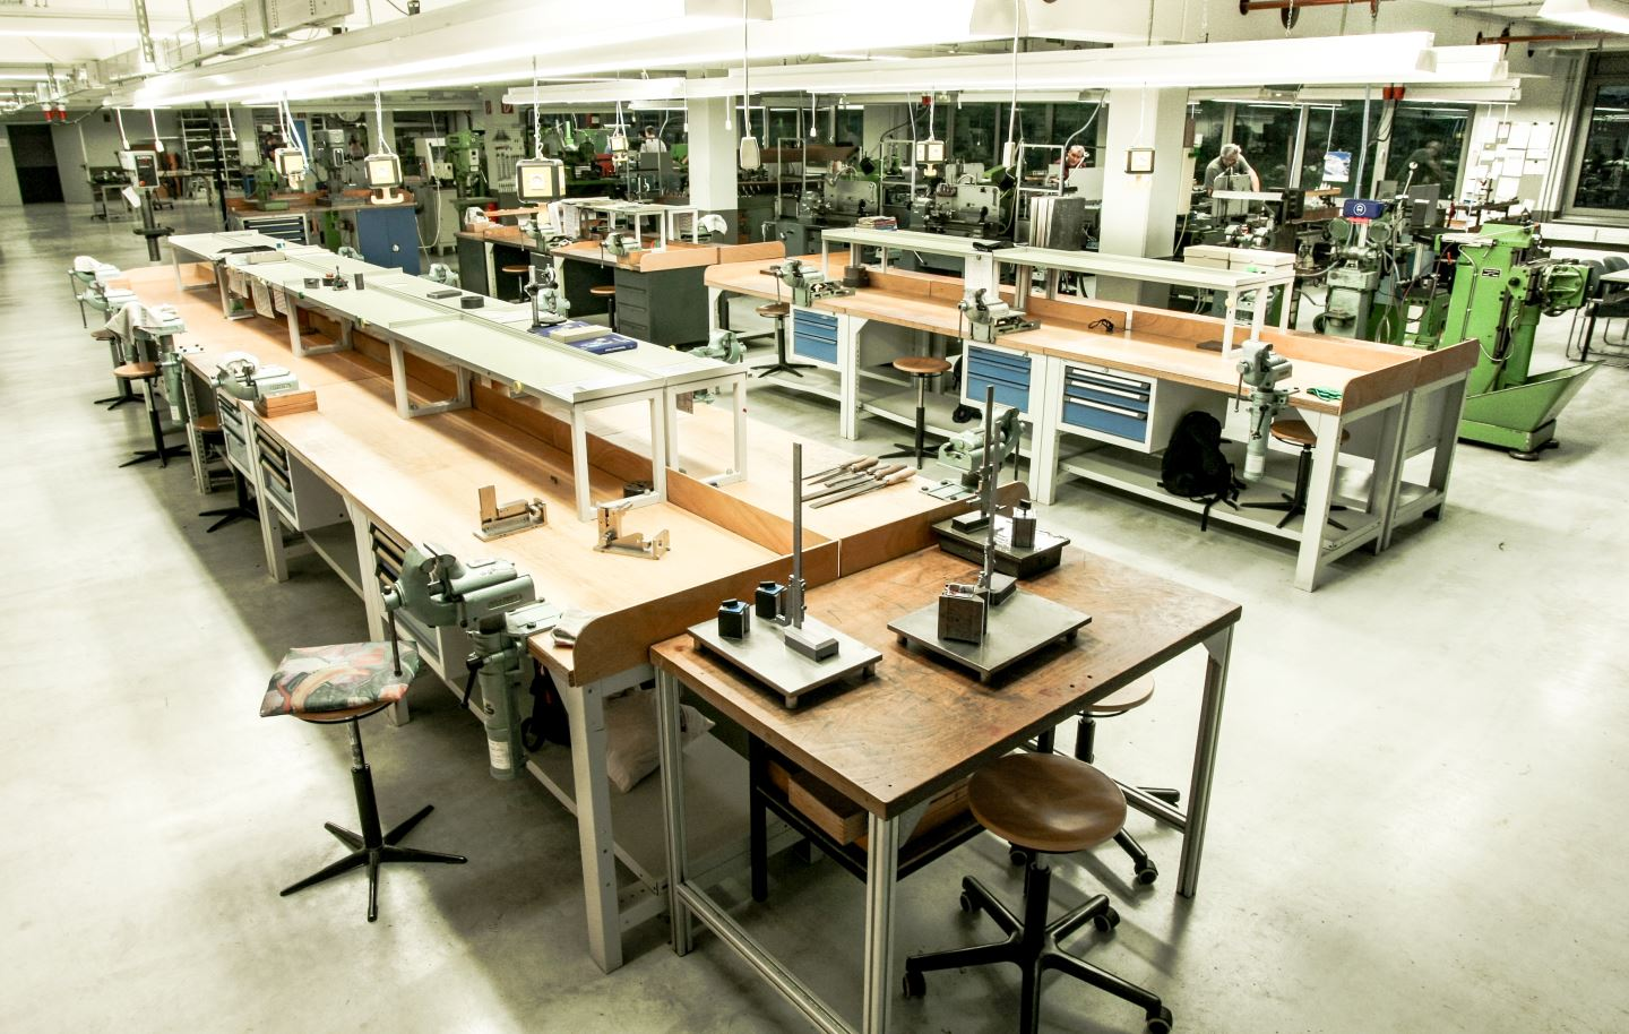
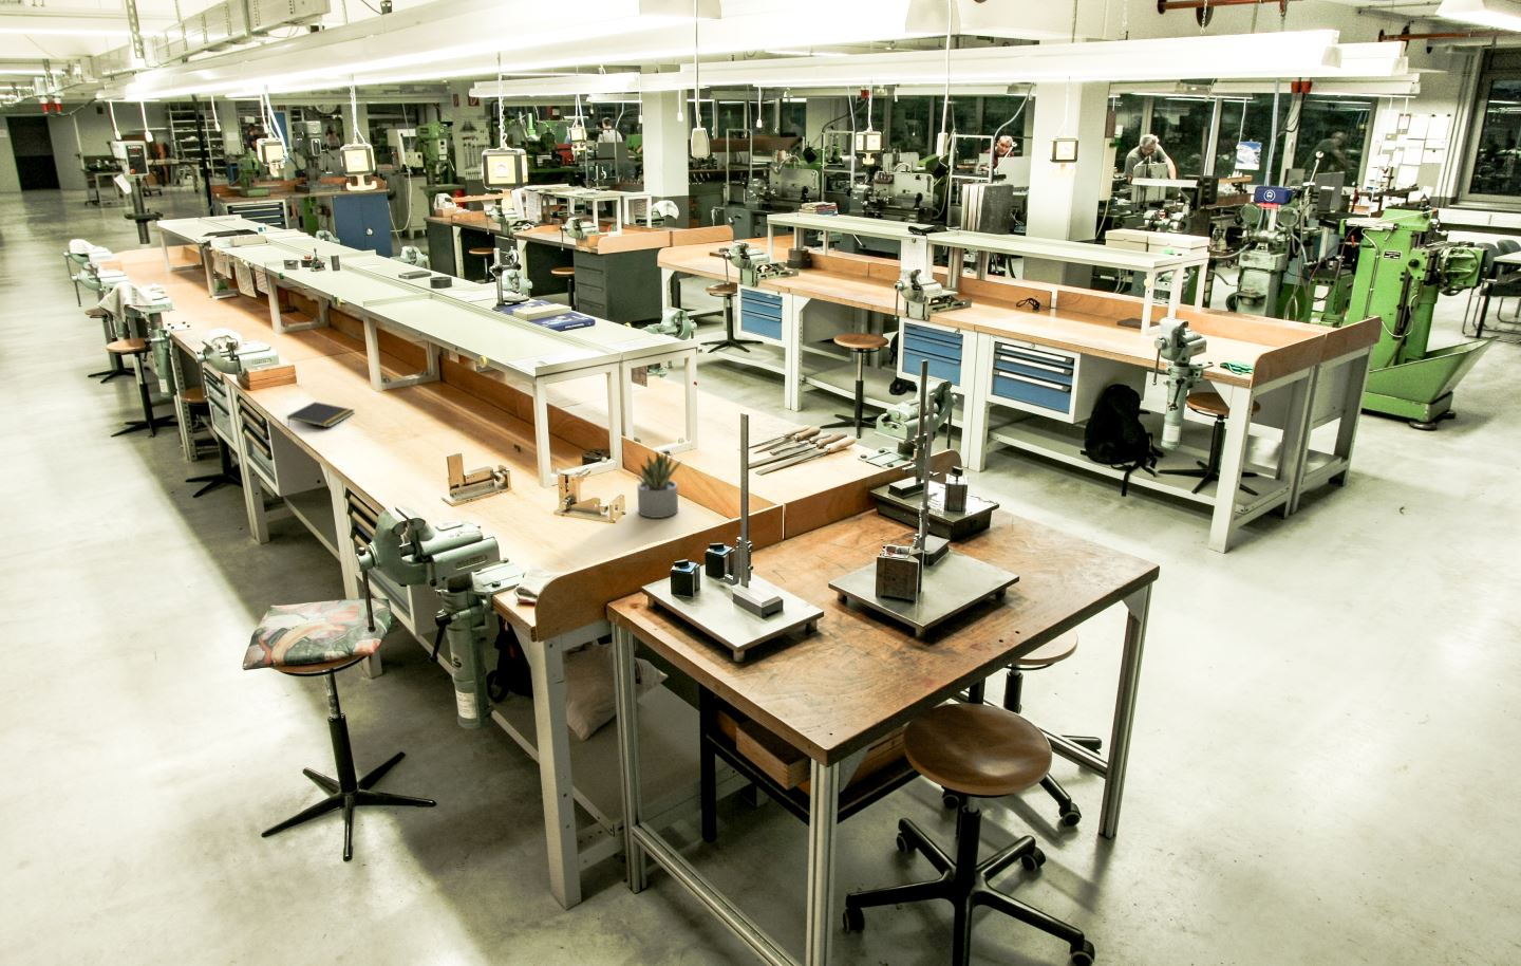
+ succulent plant [634,450,682,519]
+ notepad [286,400,355,429]
